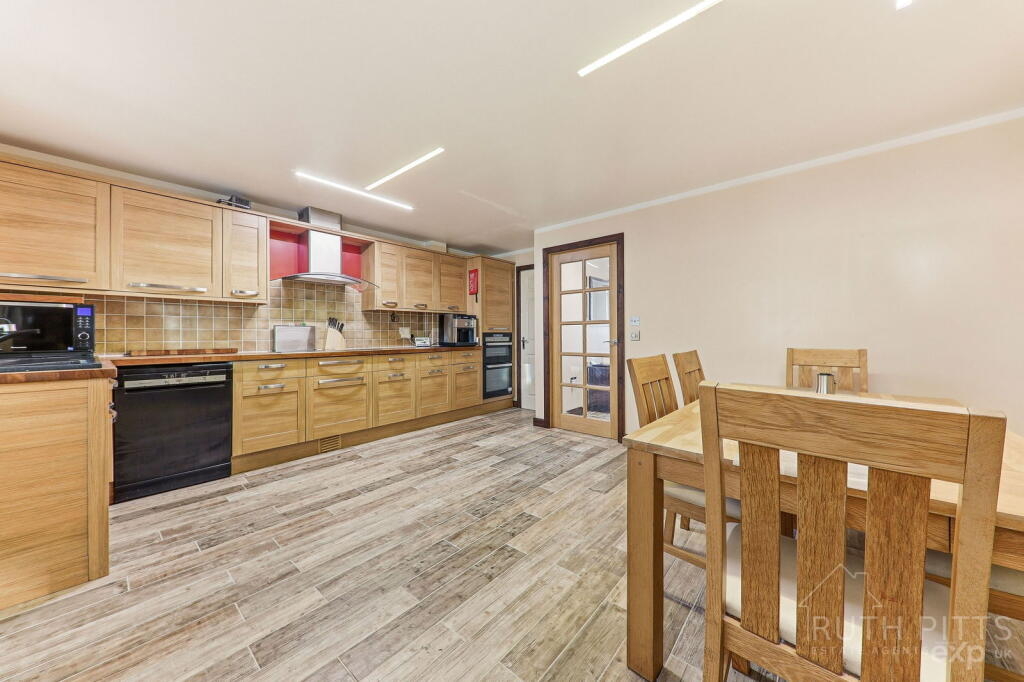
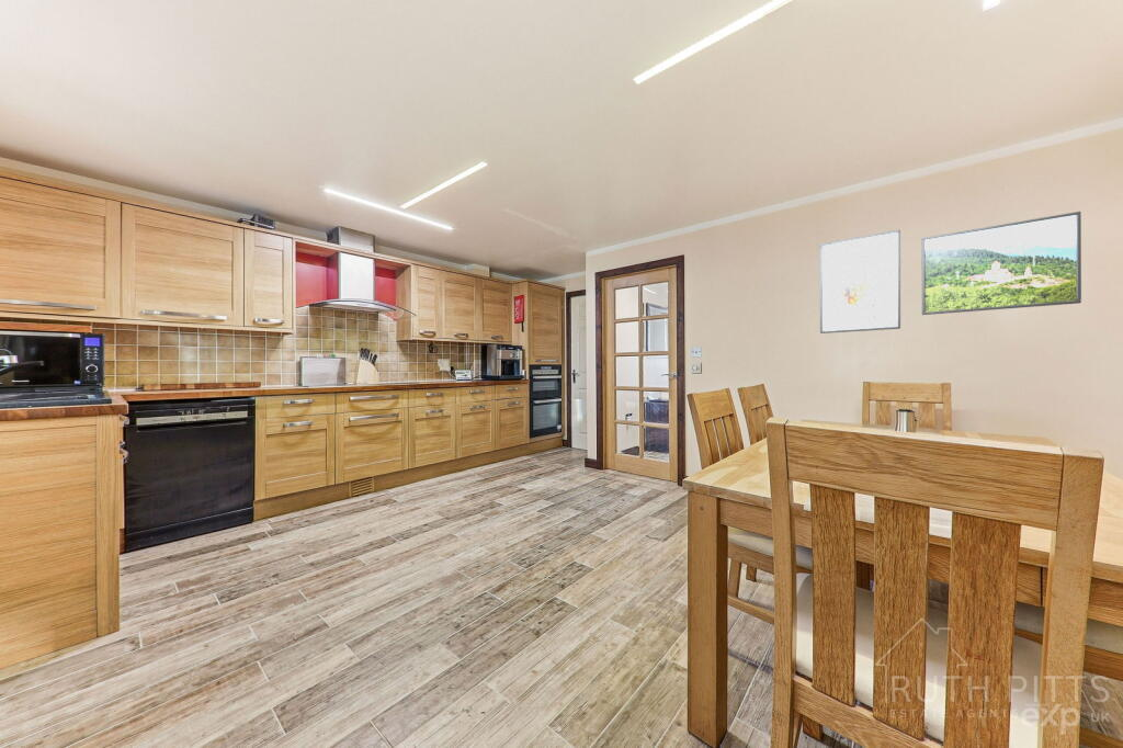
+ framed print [921,211,1082,316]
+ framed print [819,228,901,335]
